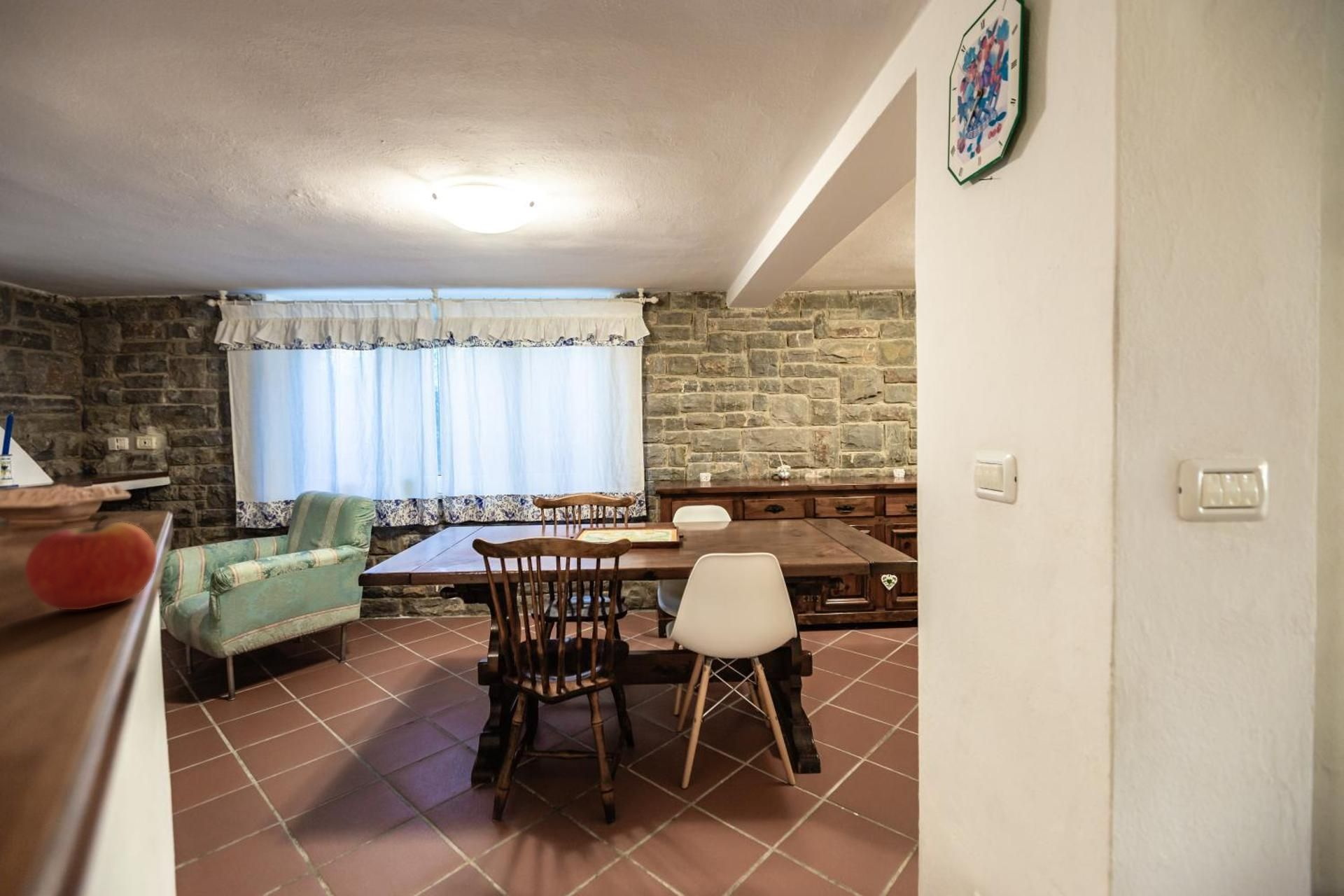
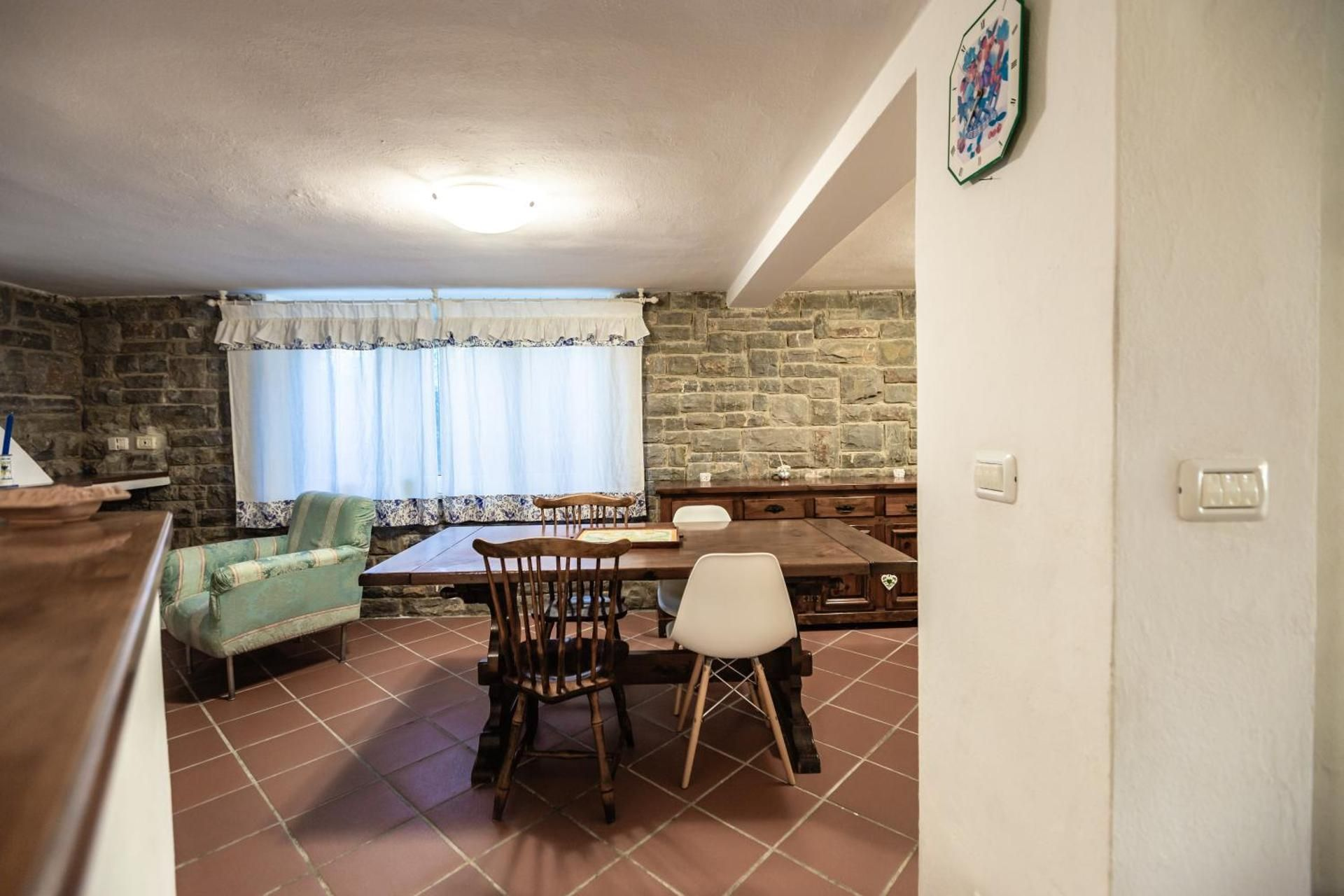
- apple [25,514,158,610]
